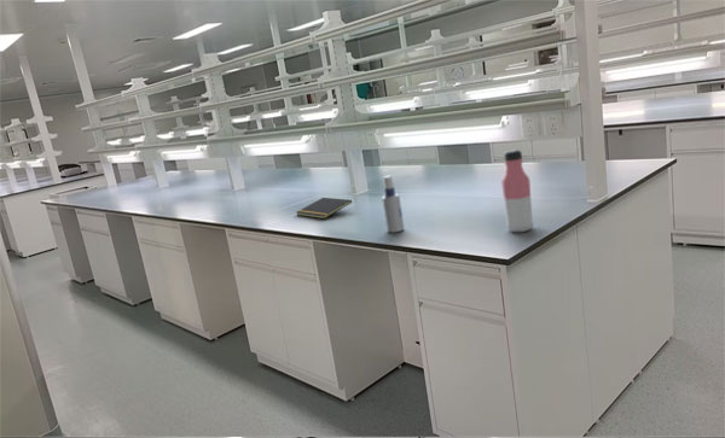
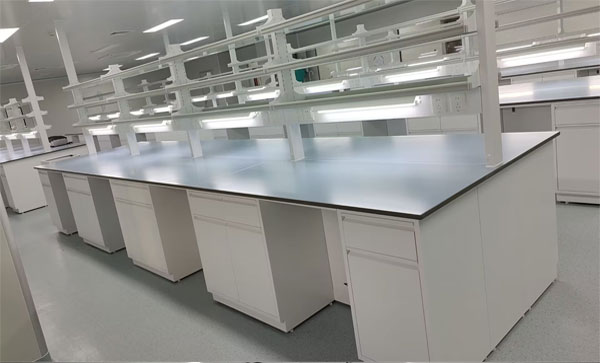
- notepad [296,197,353,220]
- water bottle [500,148,535,233]
- spray bottle [381,175,405,234]
